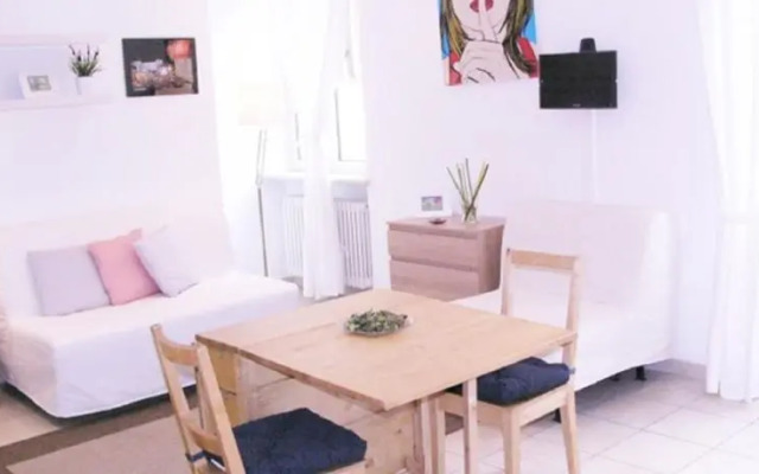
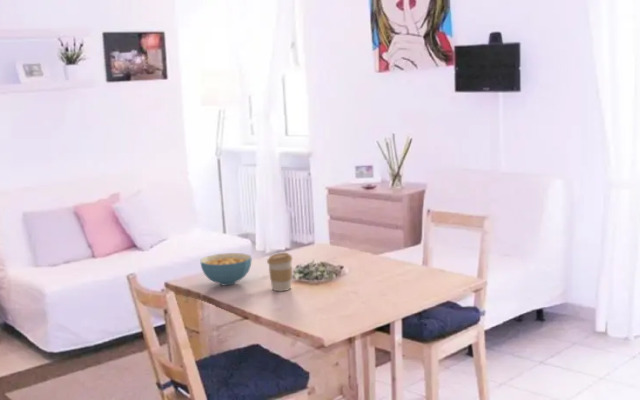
+ cereal bowl [199,252,253,286]
+ coffee cup [266,252,293,292]
